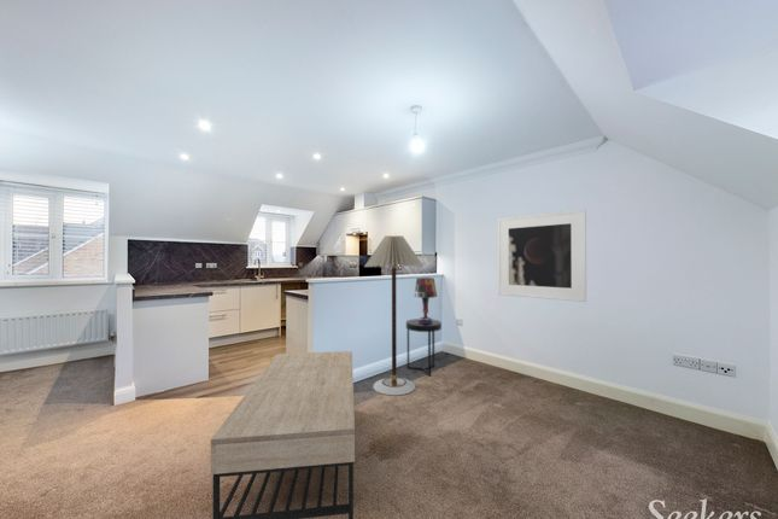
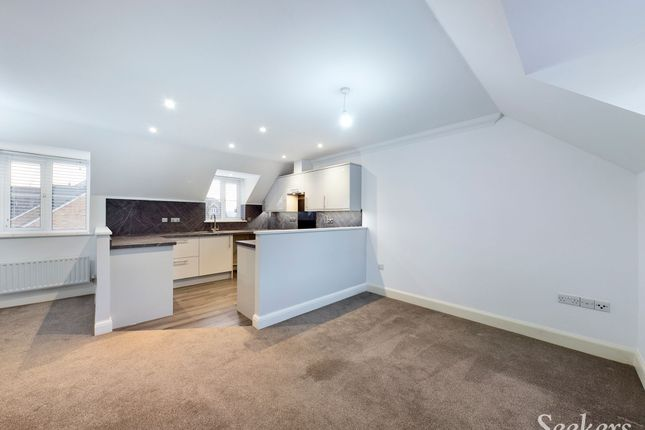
- table lamp [413,276,438,322]
- coffee table [210,350,356,519]
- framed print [497,209,587,303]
- floor lamp [363,234,425,396]
- side table [405,317,443,378]
